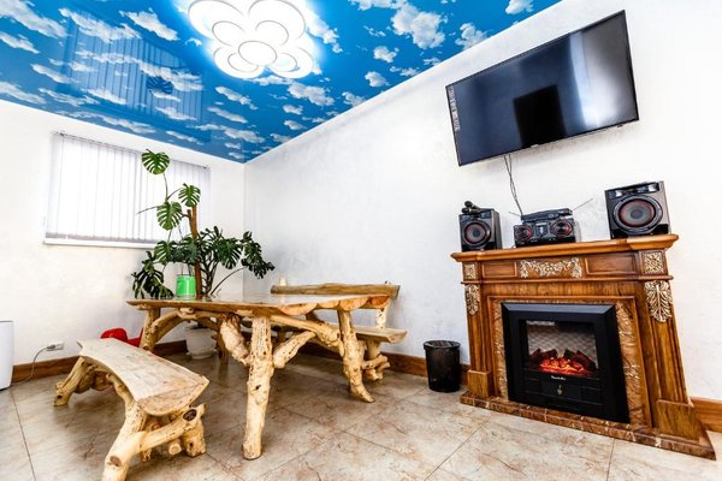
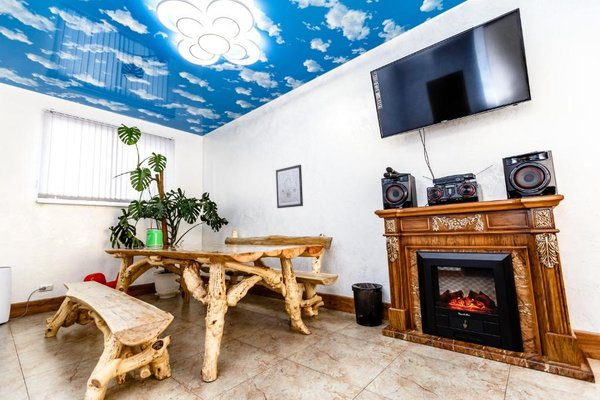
+ wall art [275,164,304,209]
